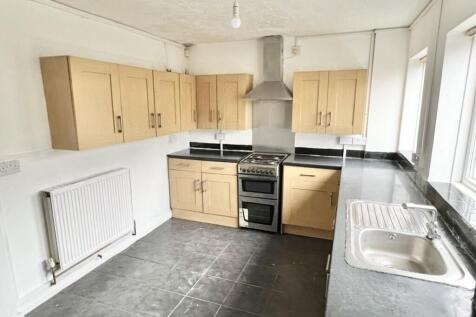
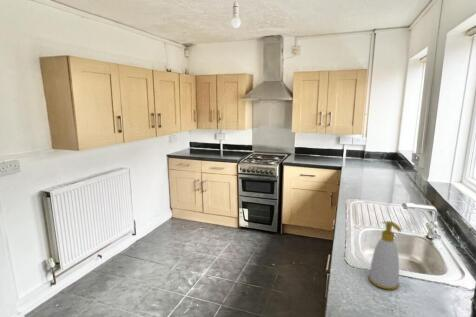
+ soap bottle [368,220,403,290]
